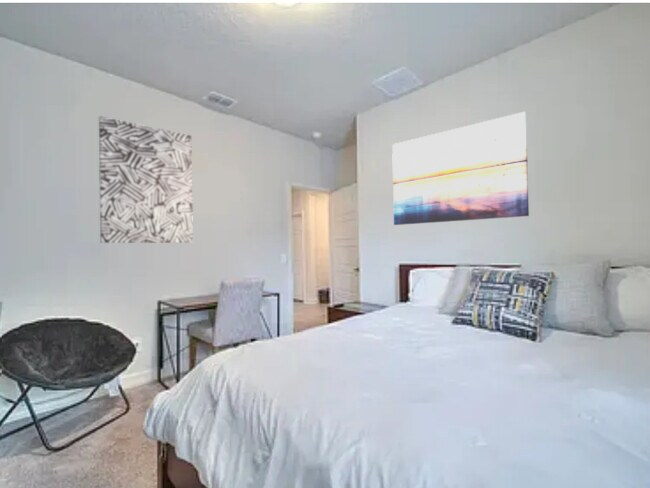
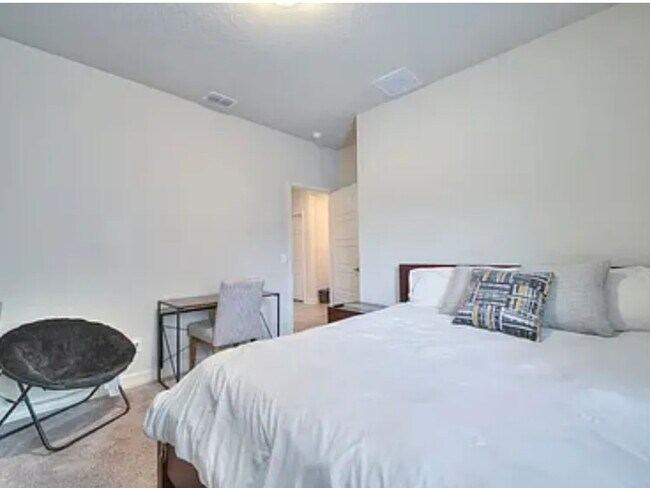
- wall art [391,111,530,226]
- wall art [98,115,194,244]
